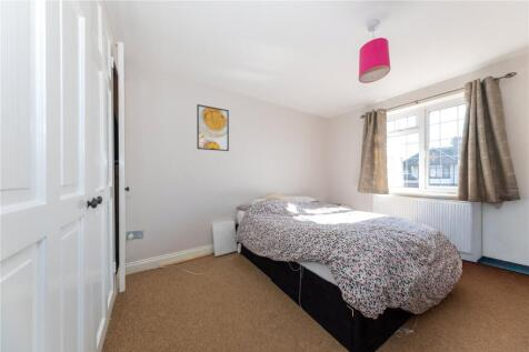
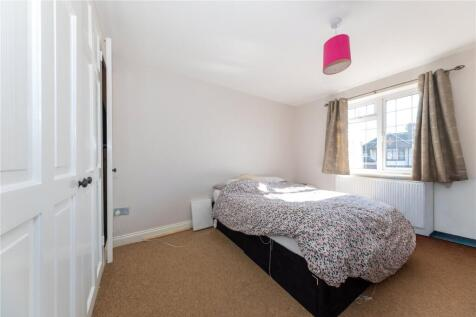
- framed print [196,103,230,152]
